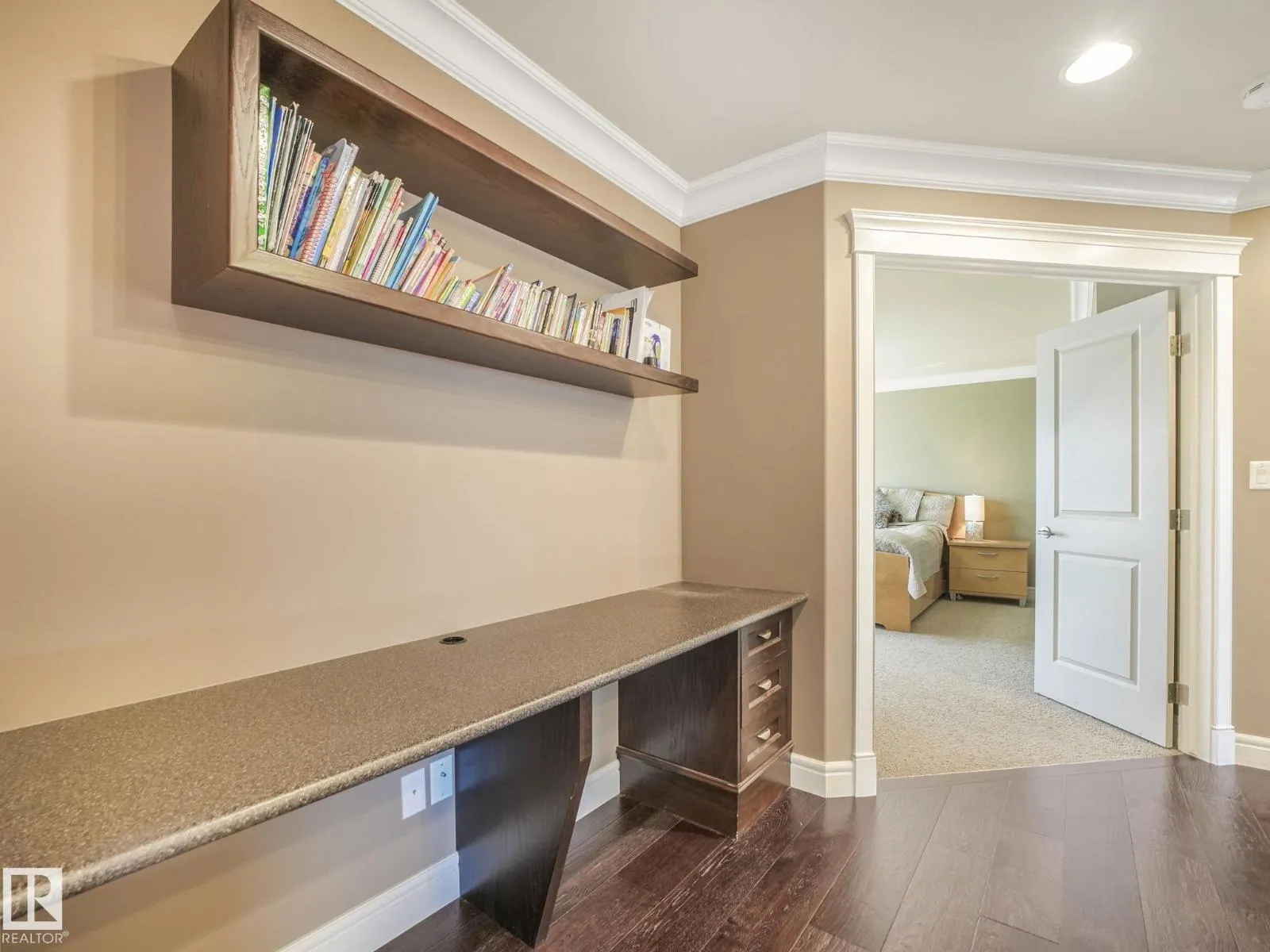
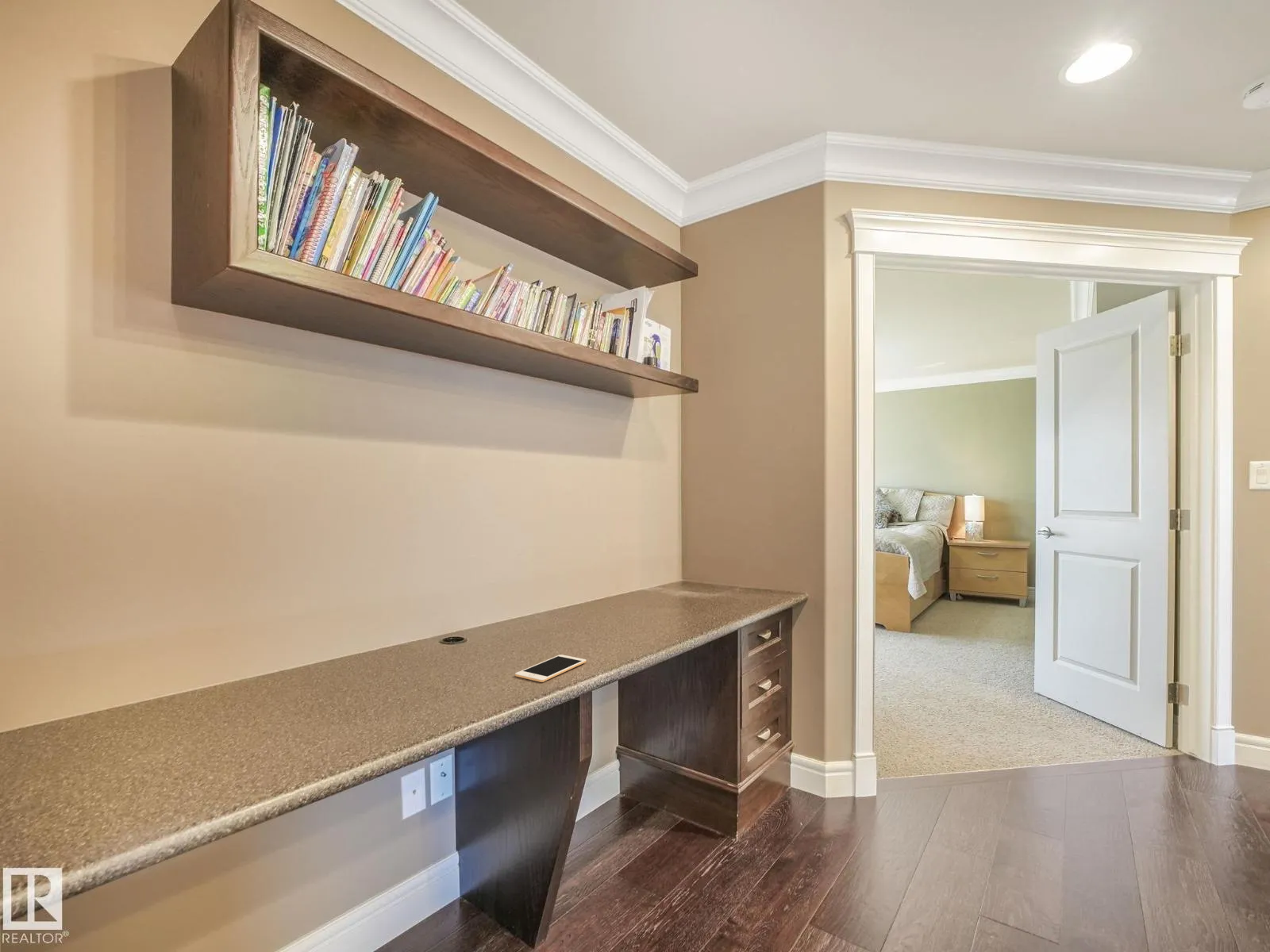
+ cell phone [514,654,587,683]
